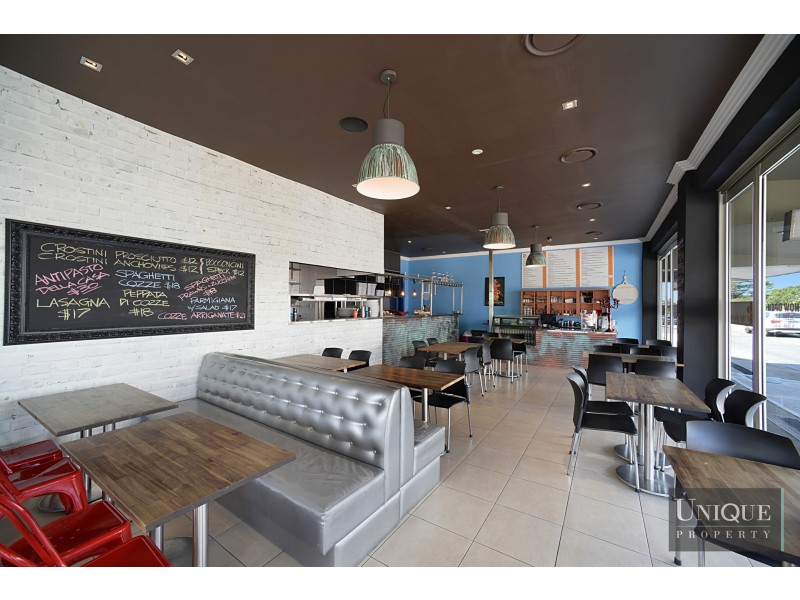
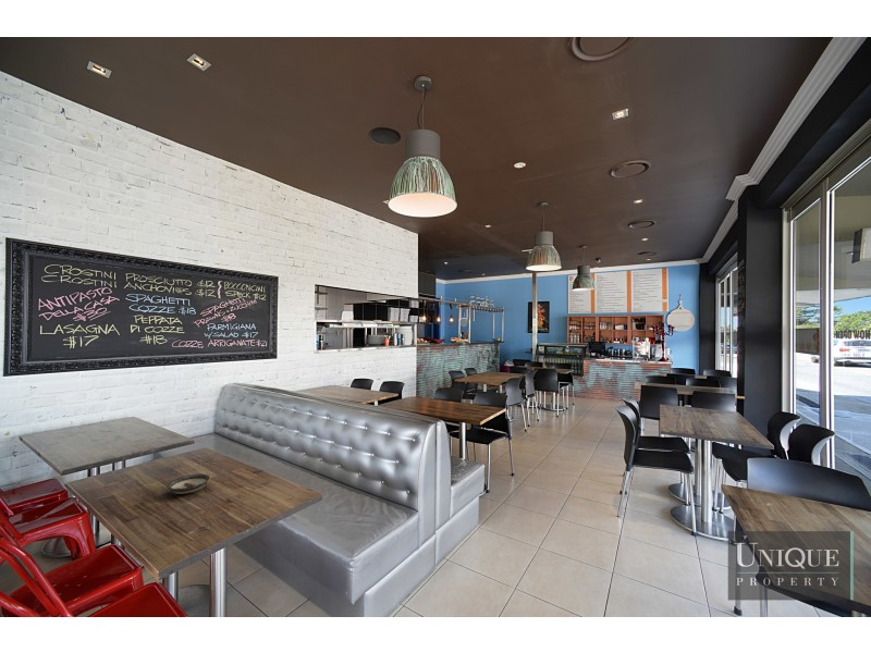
+ saucer [165,473,211,495]
